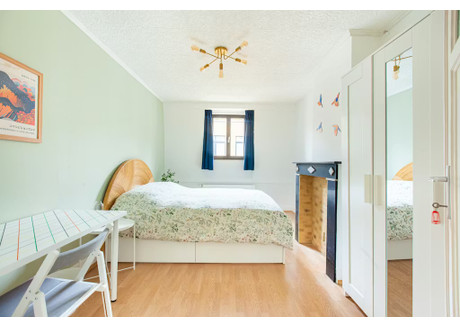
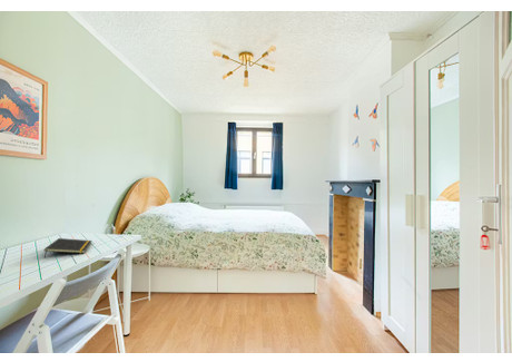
+ notepad [43,237,93,258]
